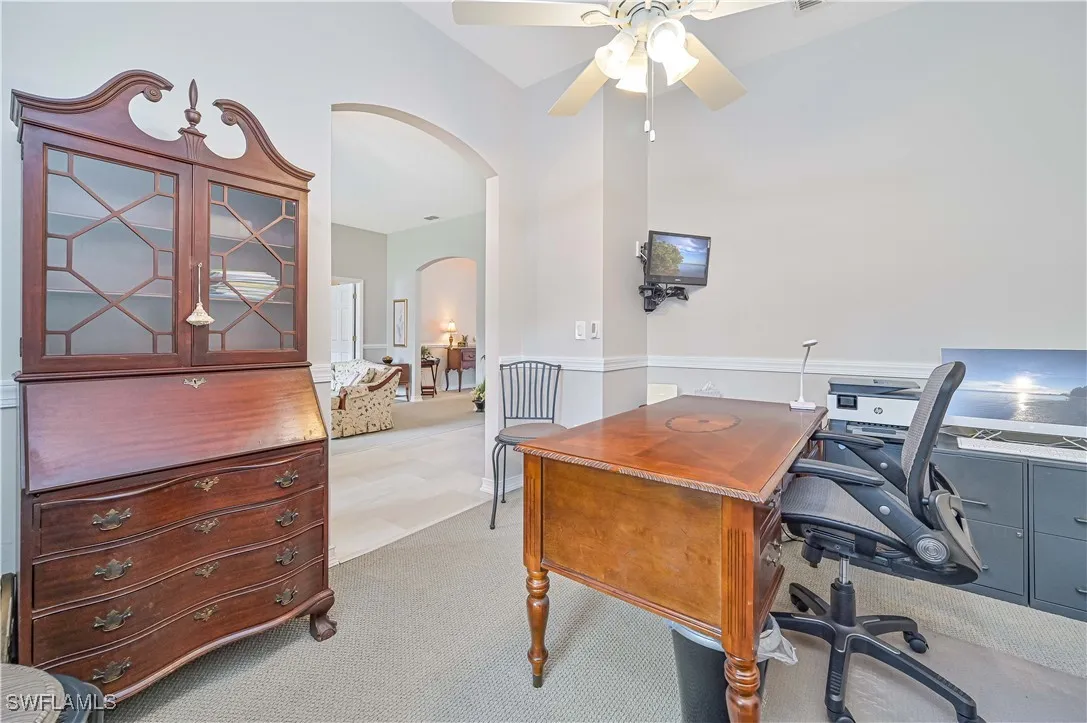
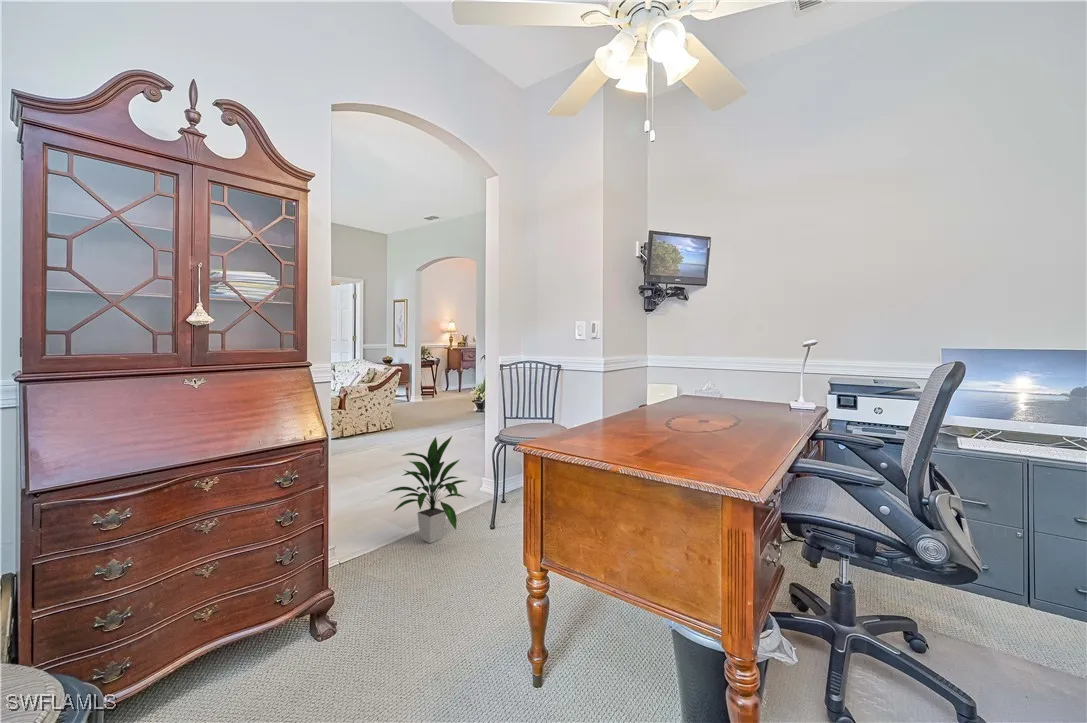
+ indoor plant [385,434,467,544]
